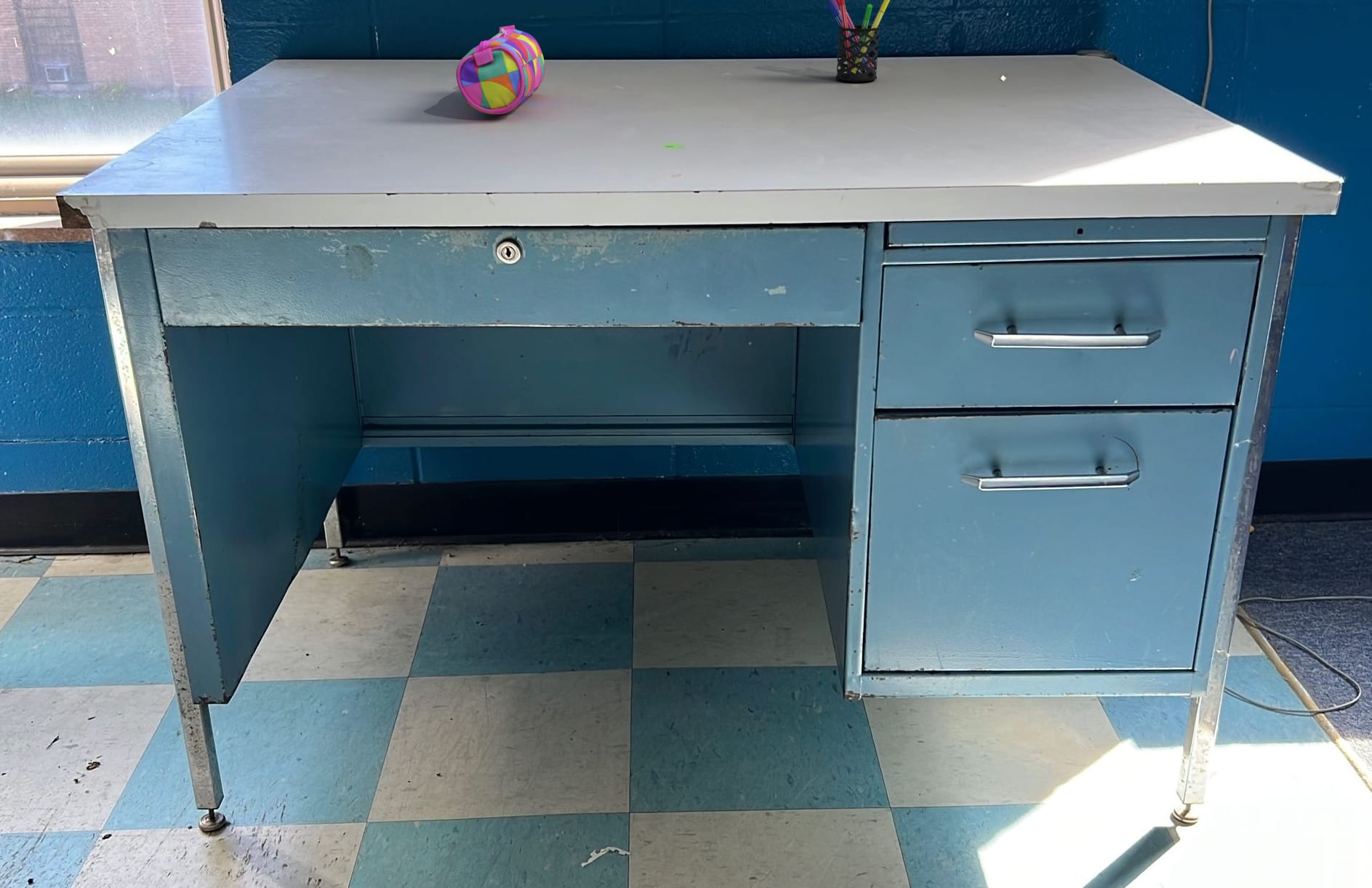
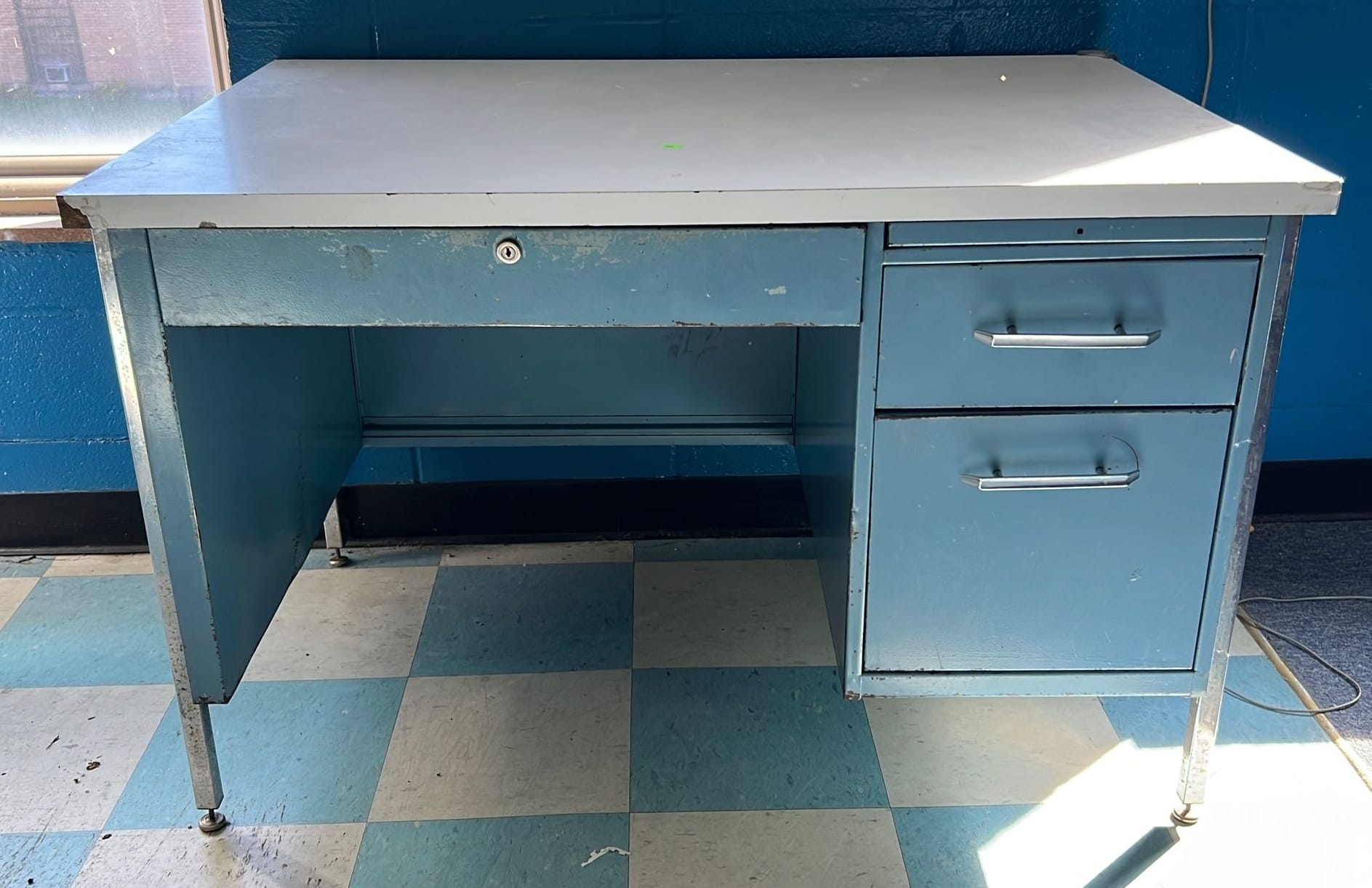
- pencil case [455,25,545,115]
- pen holder [827,0,891,82]
